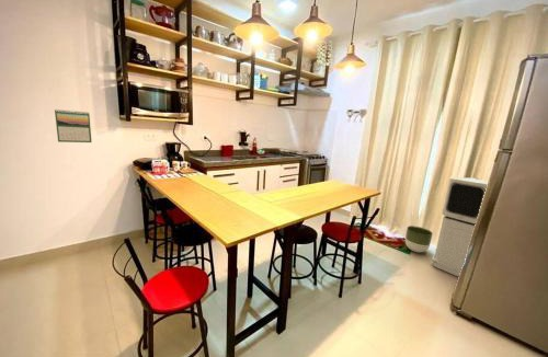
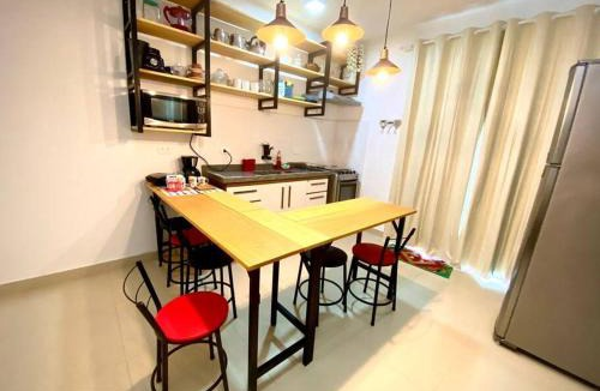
- calendar [54,108,92,143]
- planter [404,224,433,253]
- air purifier [431,176,489,278]
